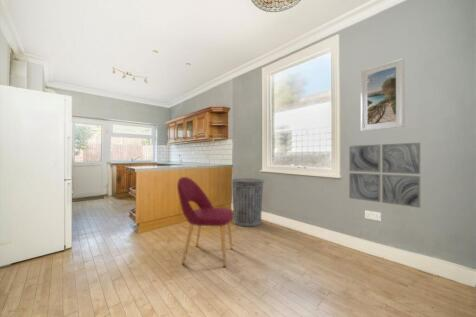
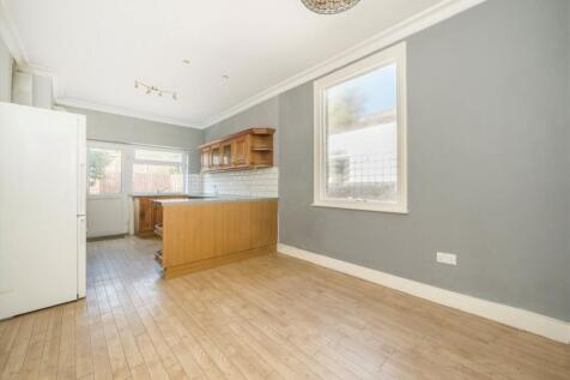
- trash can [230,177,265,227]
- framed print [360,57,406,132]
- wall art [348,142,421,209]
- dining chair [176,176,234,268]
